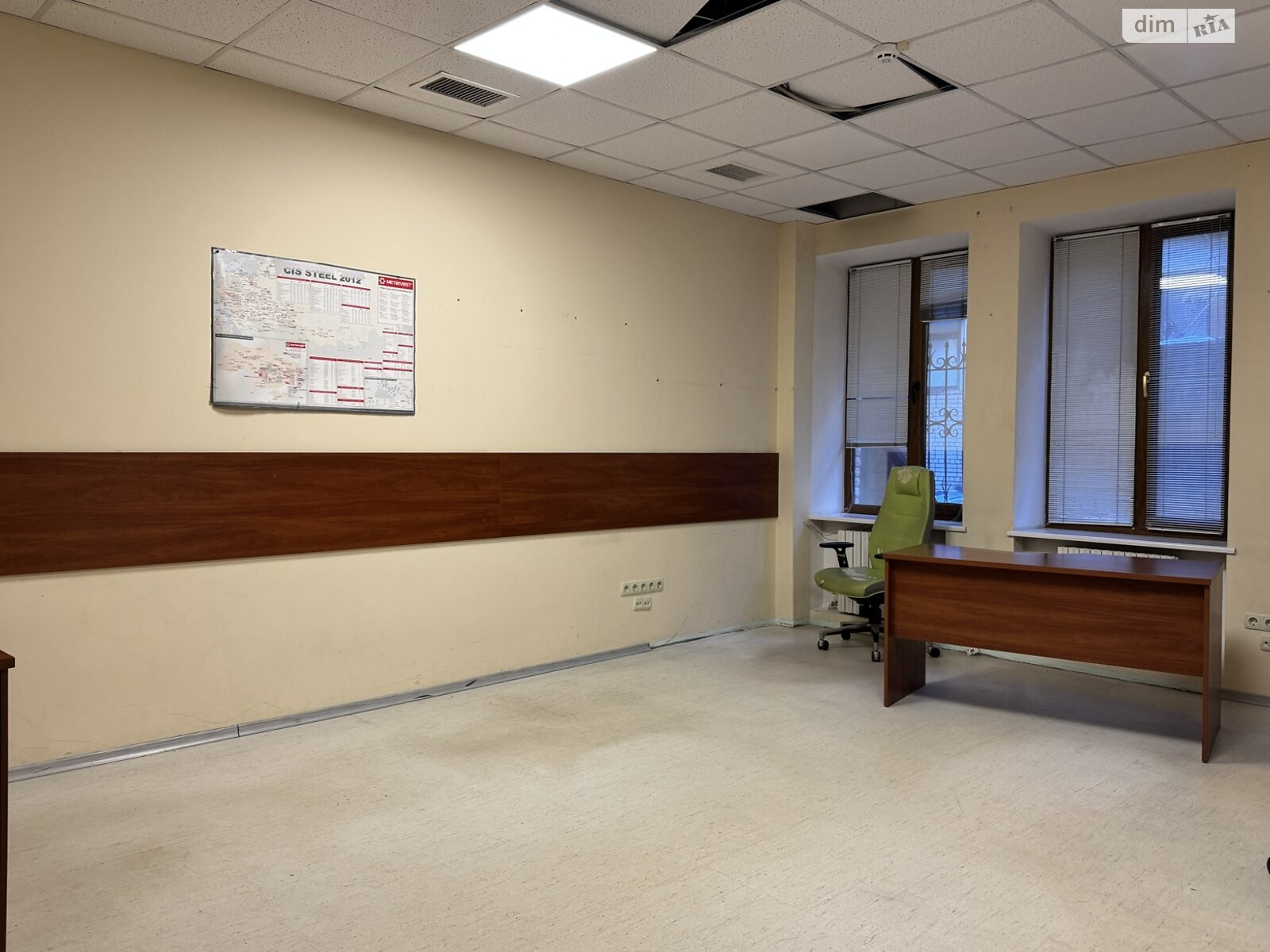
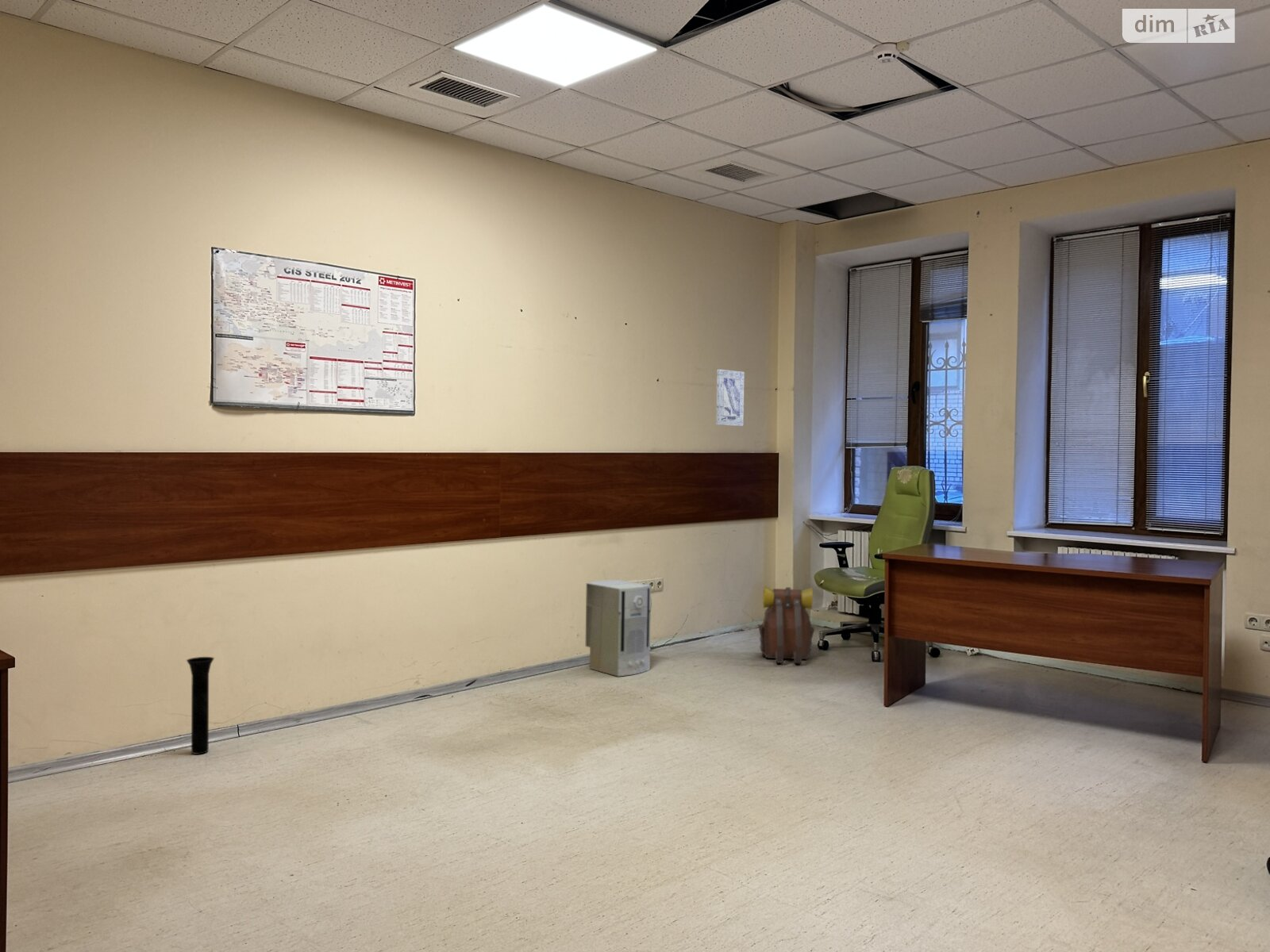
+ air purifier [585,579,652,678]
+ backpack [757,585,816,664]
+ vase [186,656,215,755]
+ wall art [715,369,745,427]
